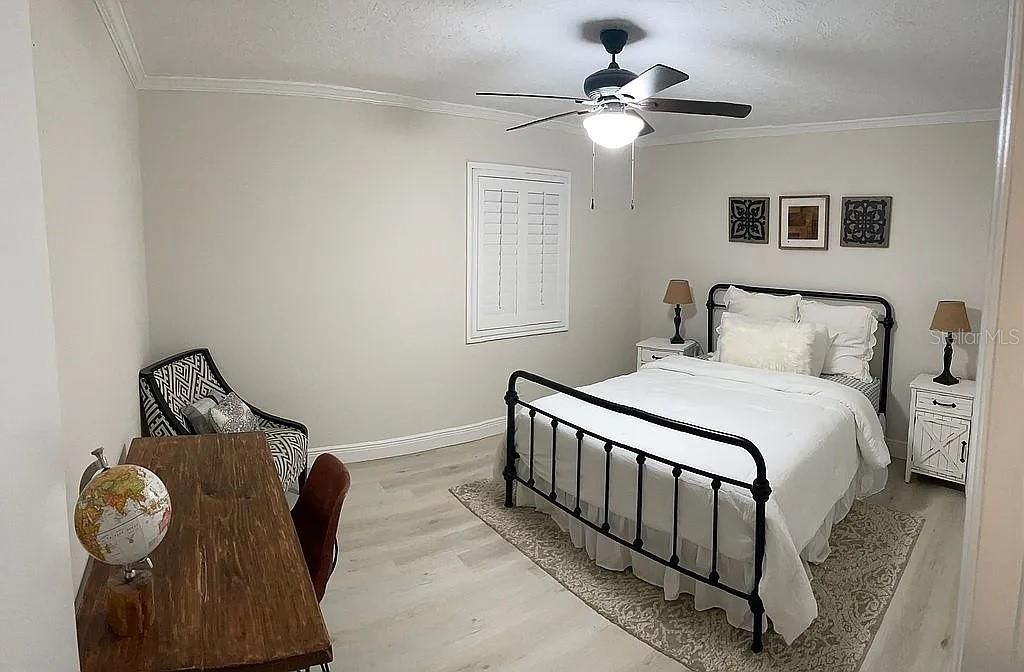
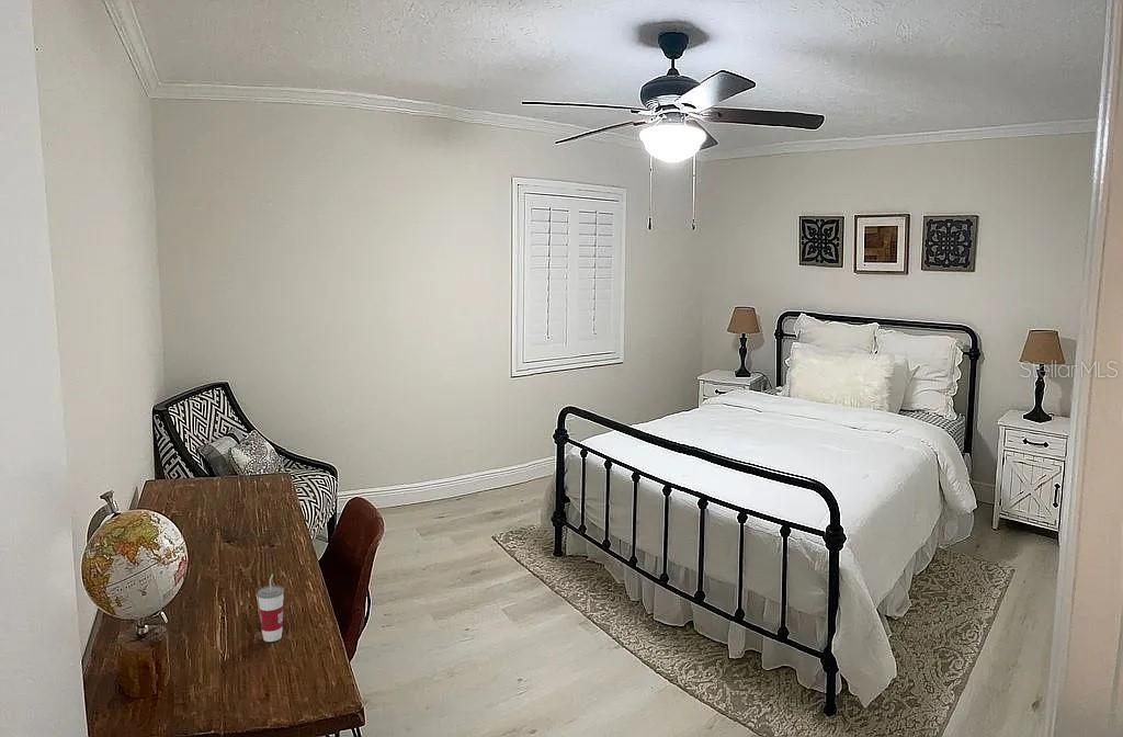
+ cup [257,572,285,643]
